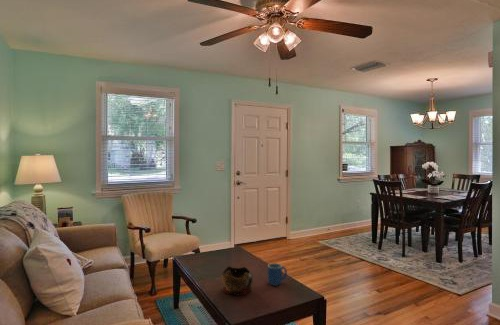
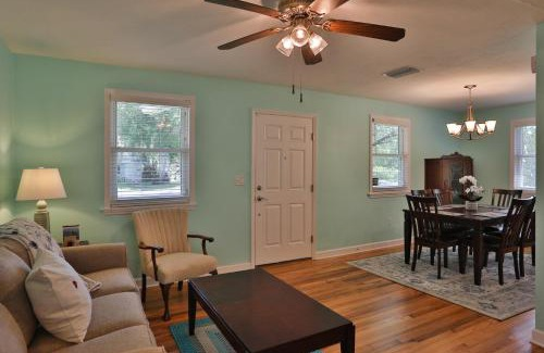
- decorative bowl [221,265,254,297]
- mug [267,262,288,287]
